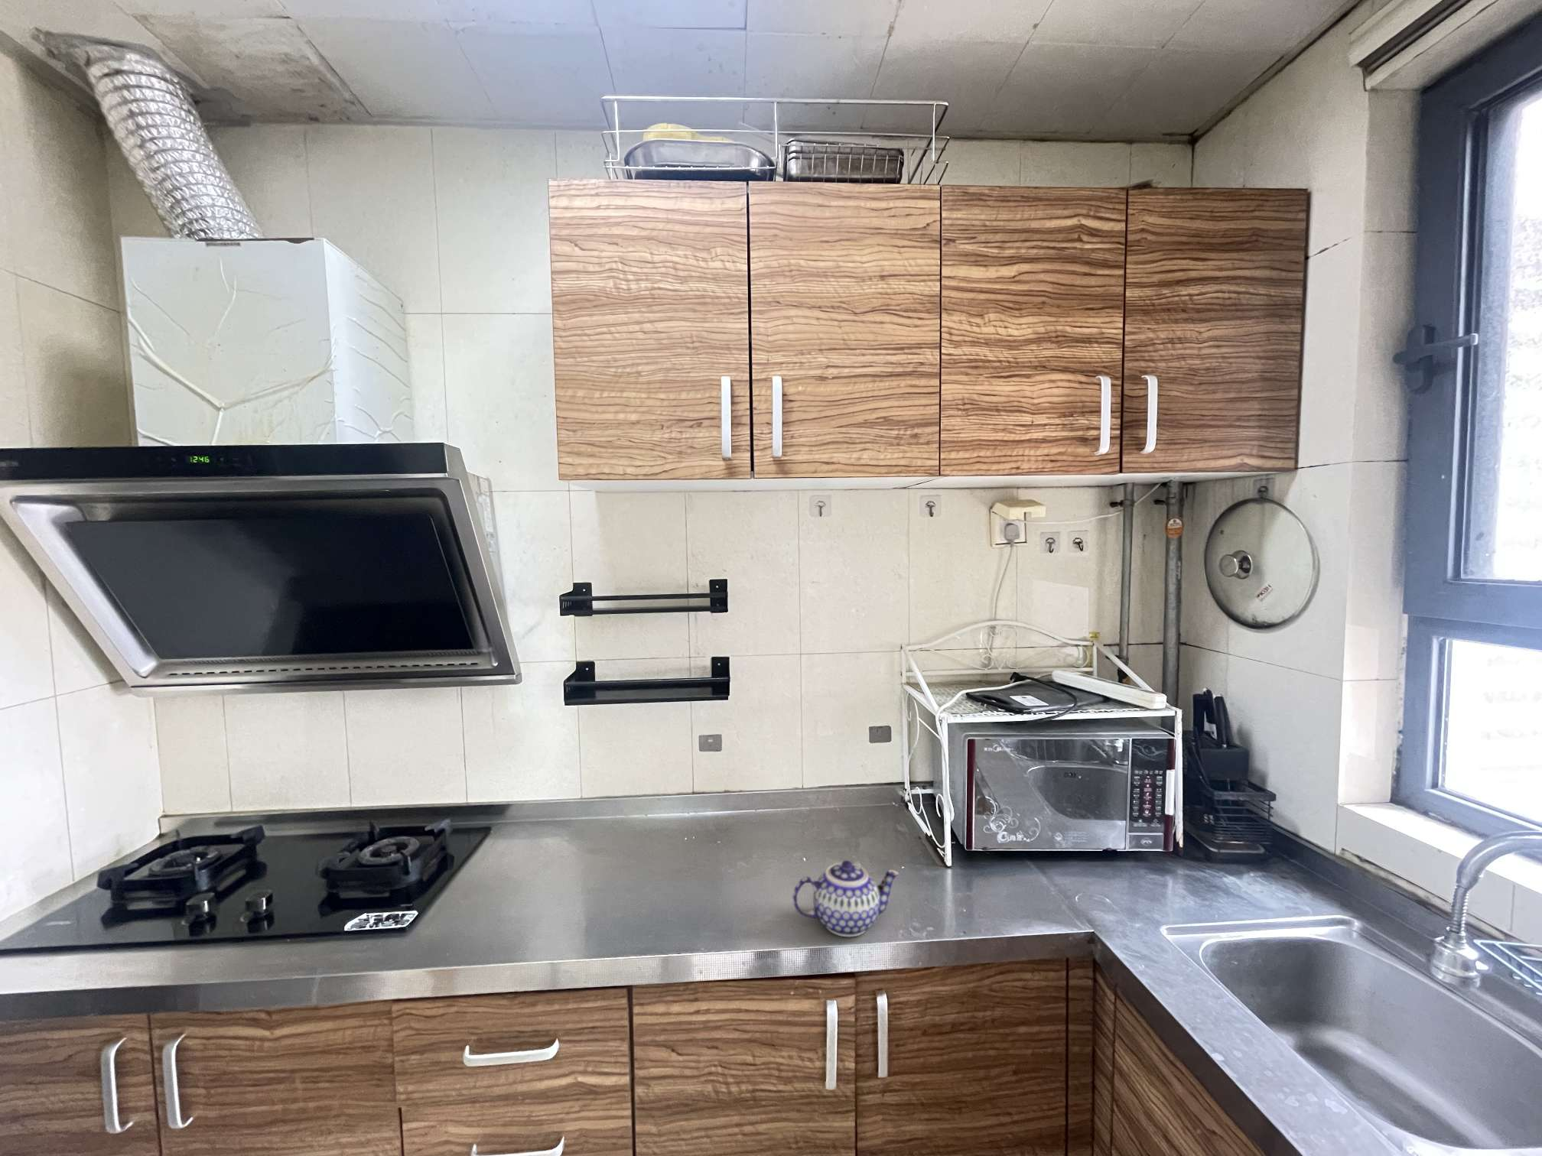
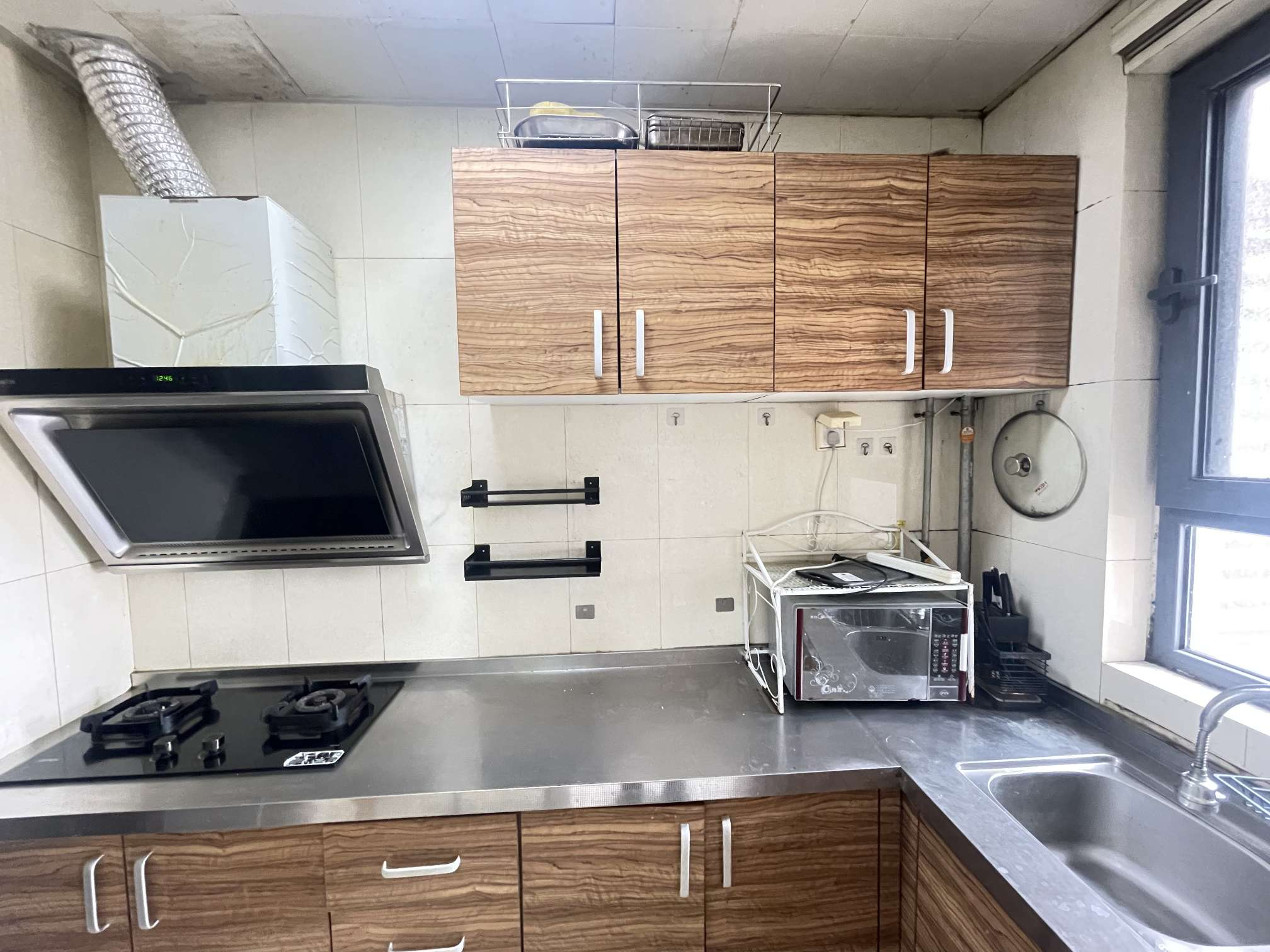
- teapot [792,860,901,937]
